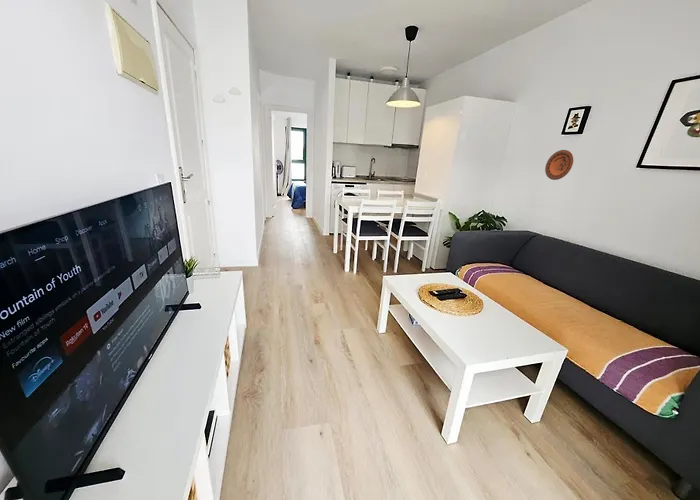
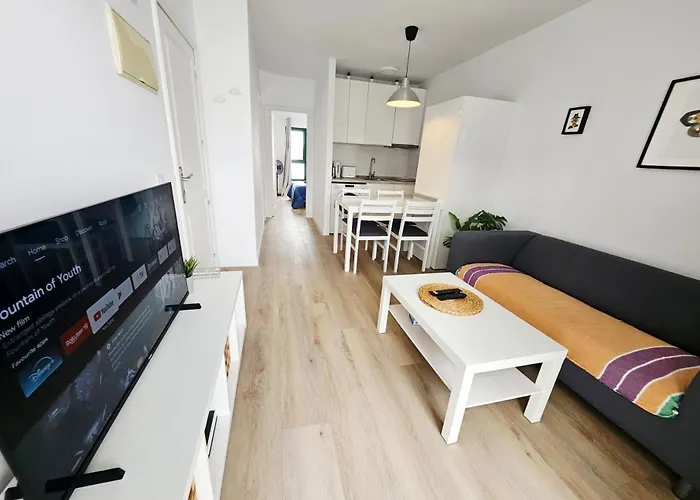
- decorative plate [544,149,574,181]
